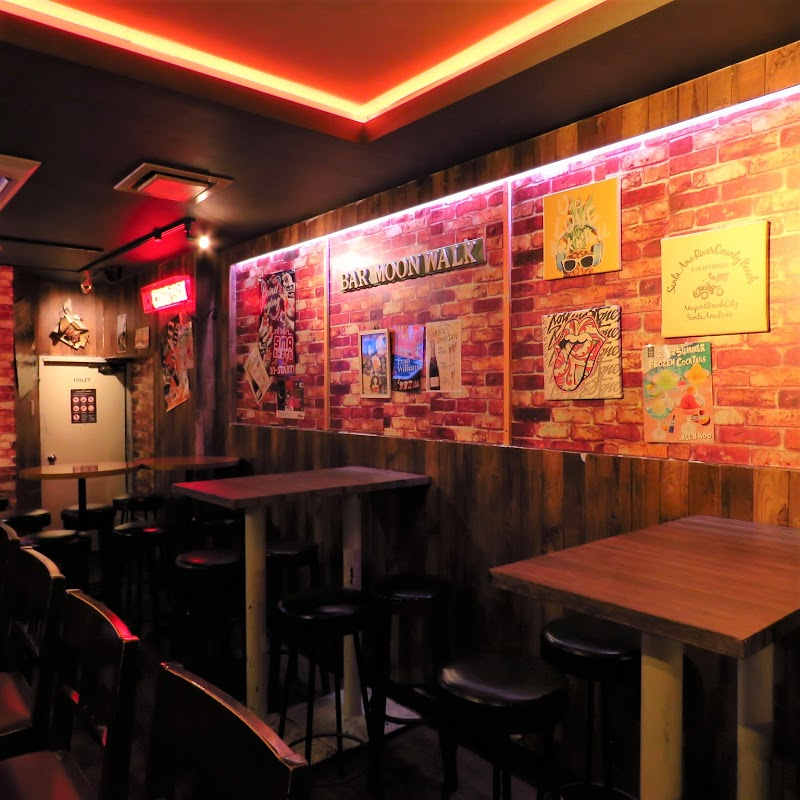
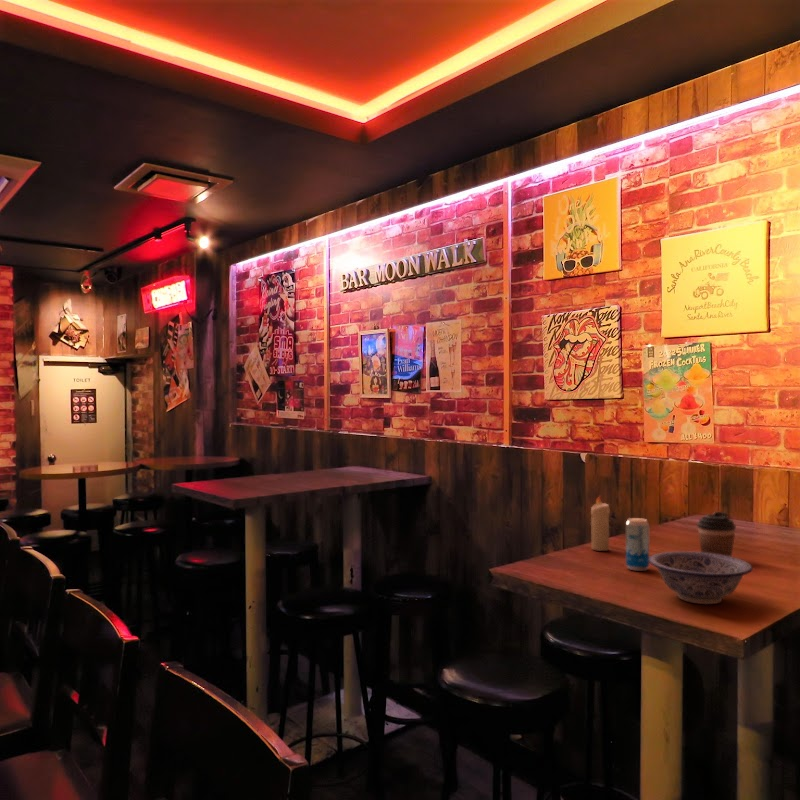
+ coffee cup [696,511,737,557]
+ bowl [649,550,754,605]
+ beverage can [625,517,650,572]
+ candle [590,494,611,552]
